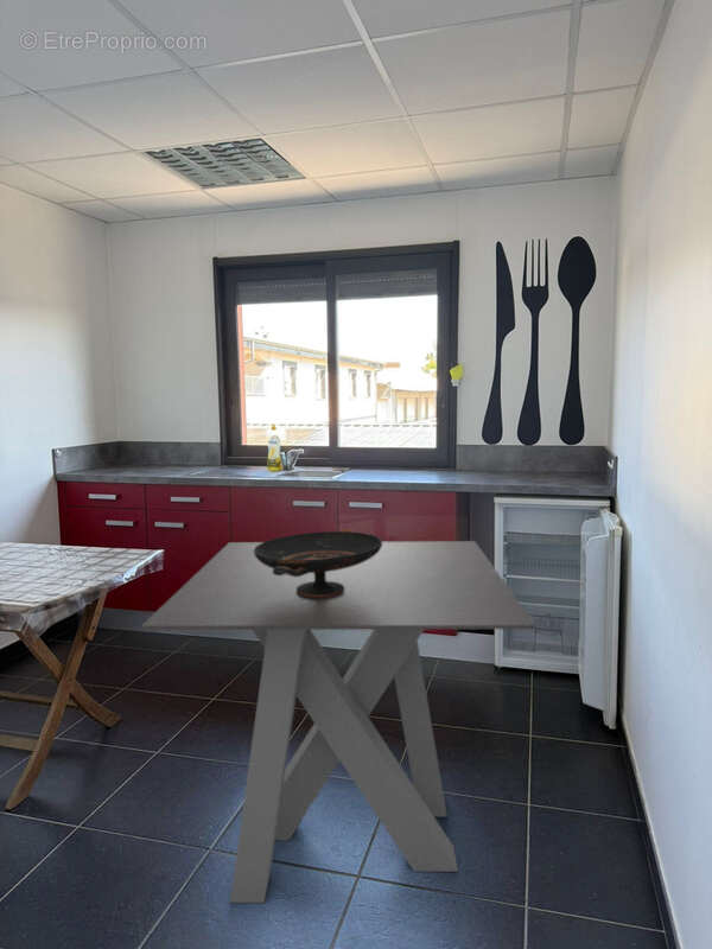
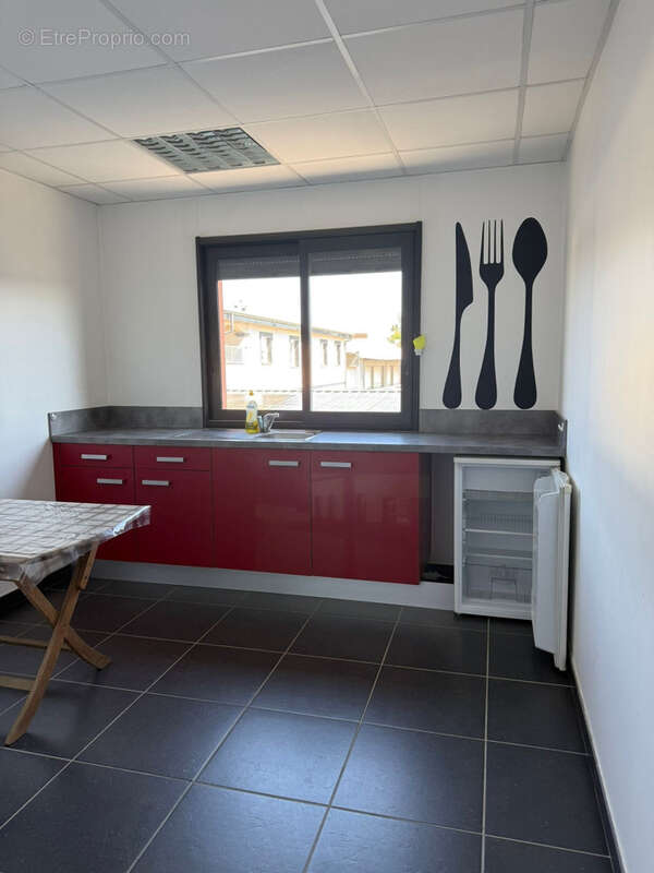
- dining table [140,540,536,904]
- decorative bowl [254,528,383,597]
